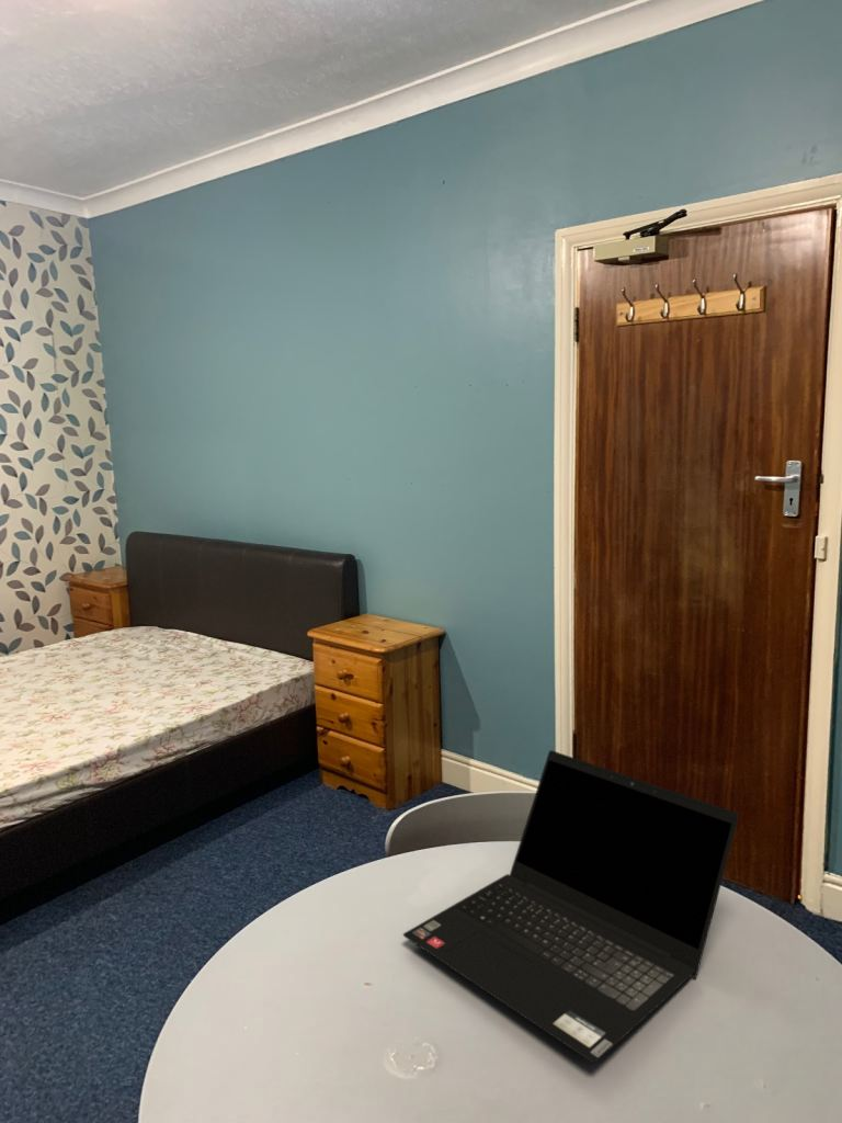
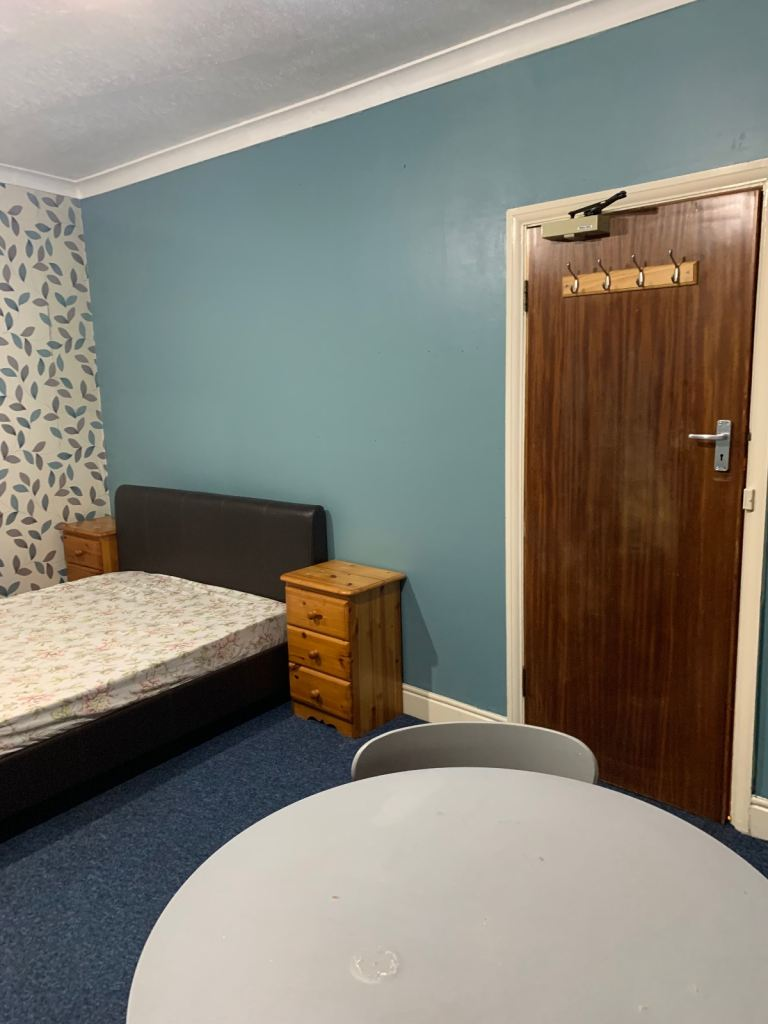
- laptop computer [402,749,740,1065]
